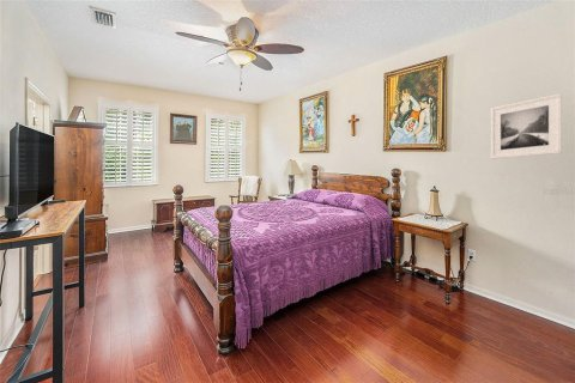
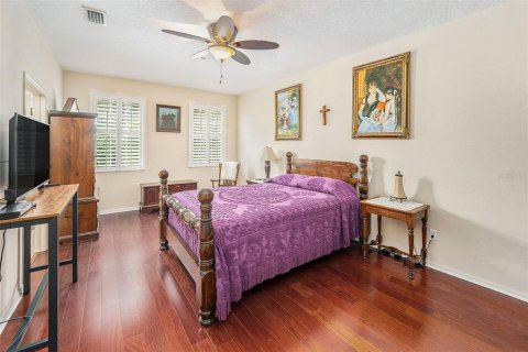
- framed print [490,92,563,160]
